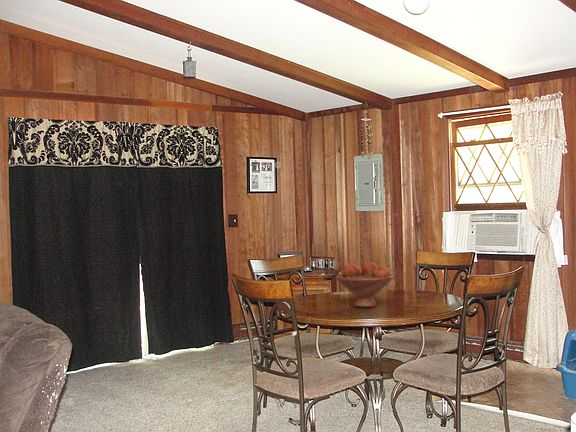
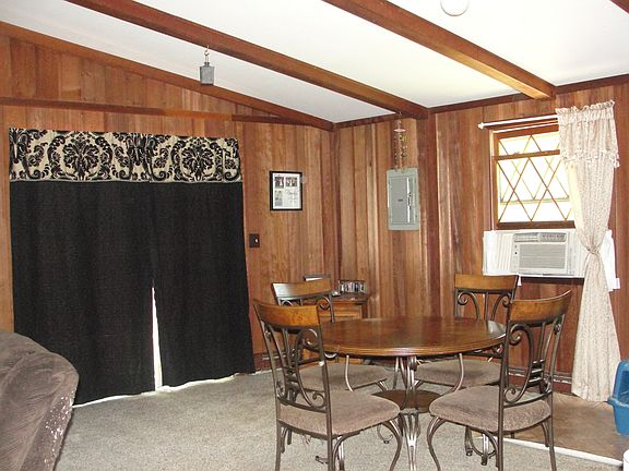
- fruit bowl [335,261,395,308]
